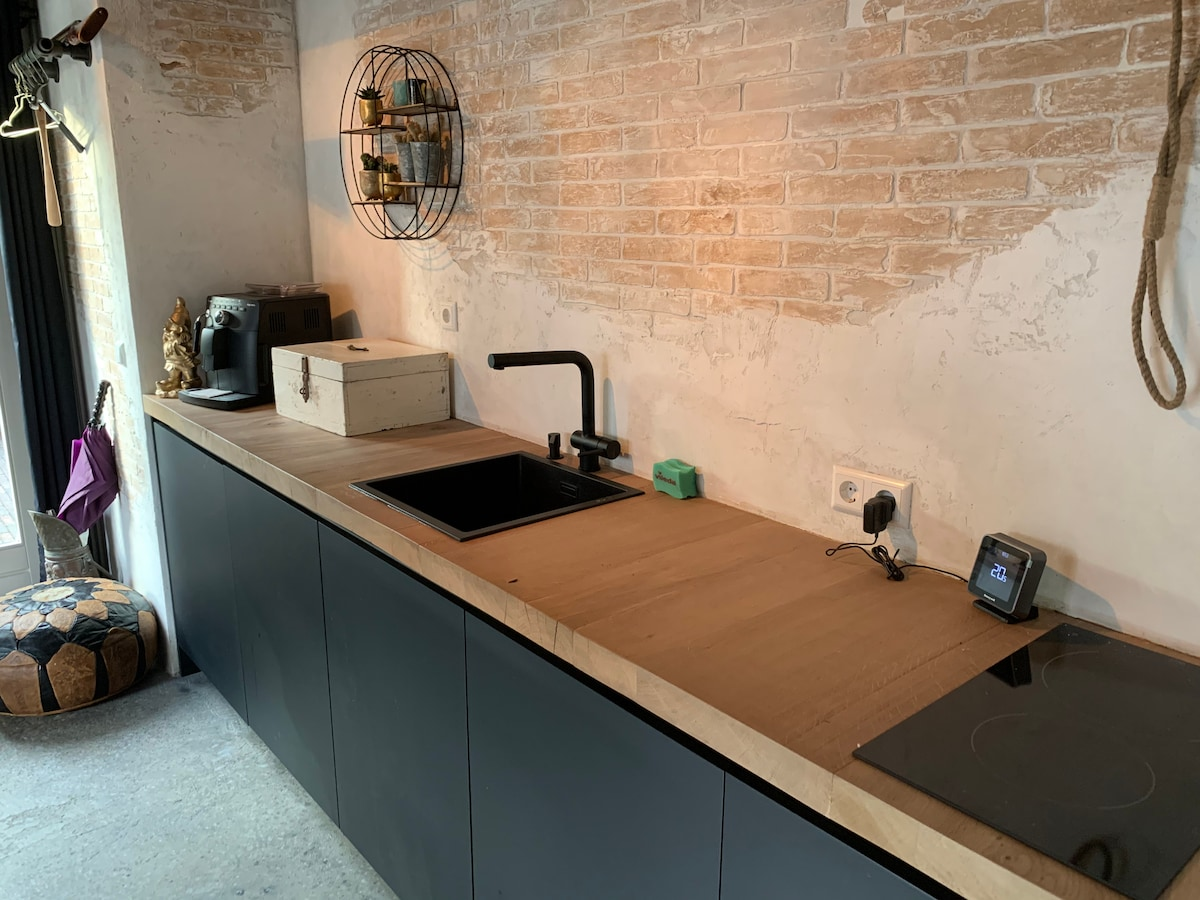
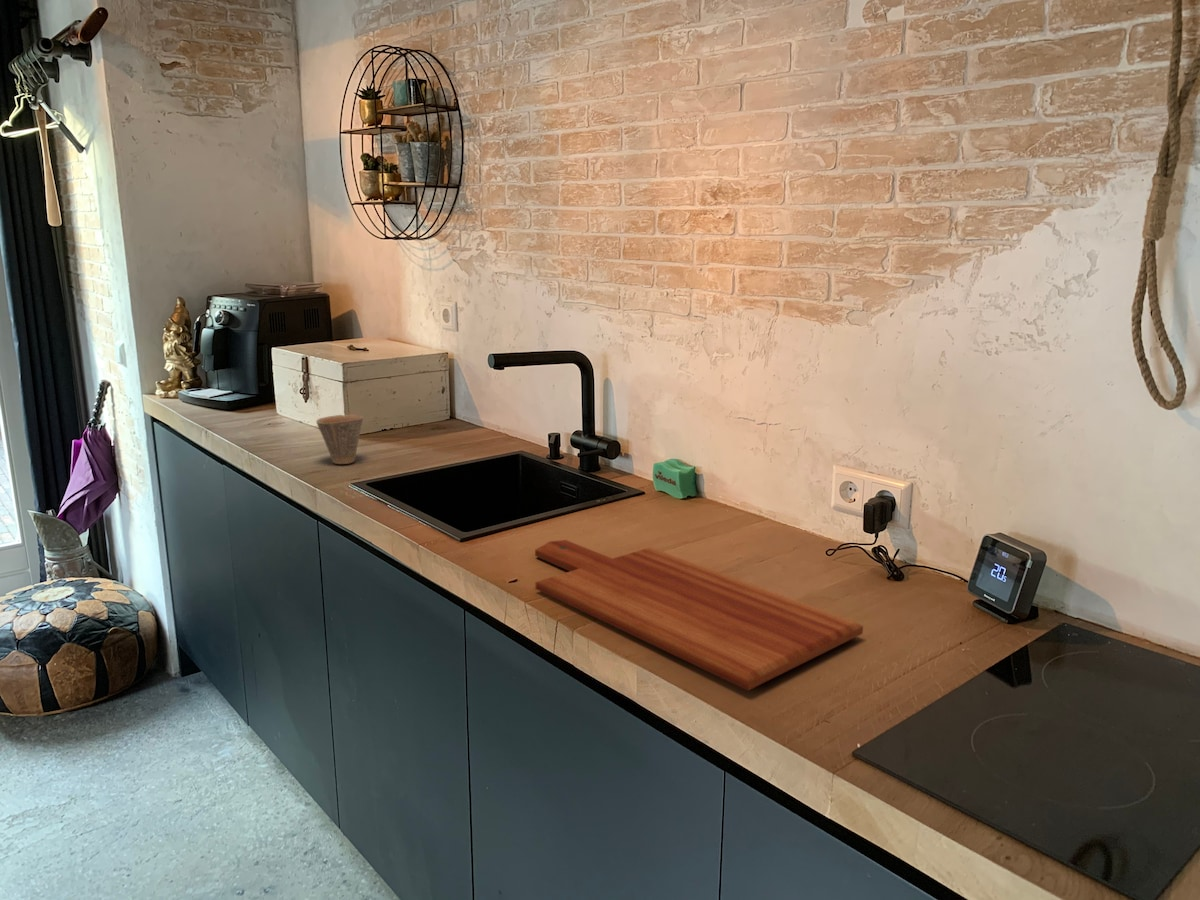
+ cutting board [534,539,864,691]
+ cup [315,413,364,465]
